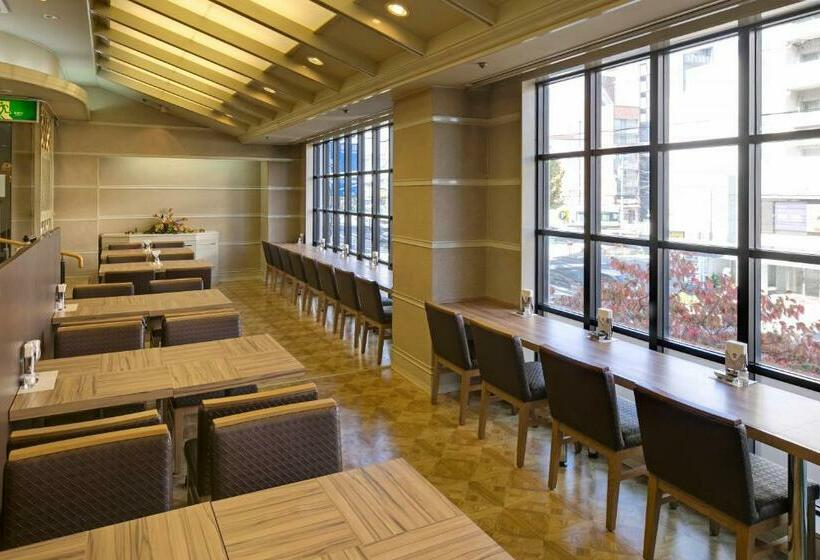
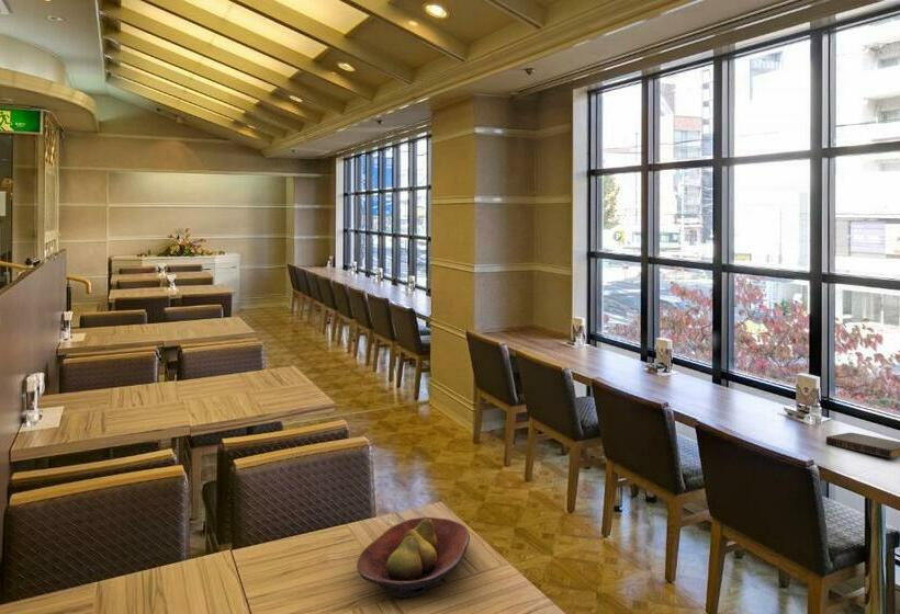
+ book [825,432,900,459]
+ fruit bowl [356,516,471,599]
